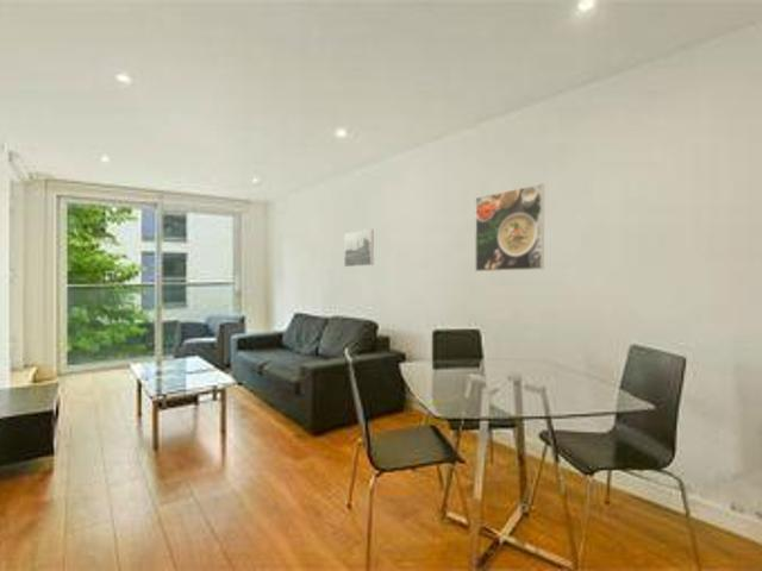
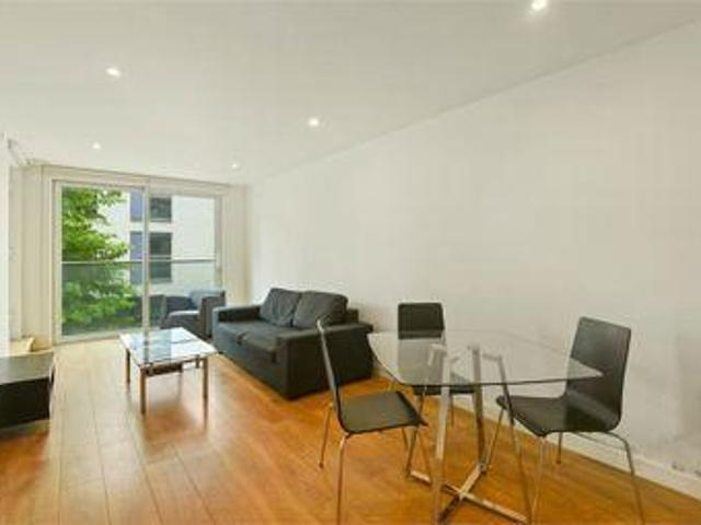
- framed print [474,183,545,272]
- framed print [343,228,375,268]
